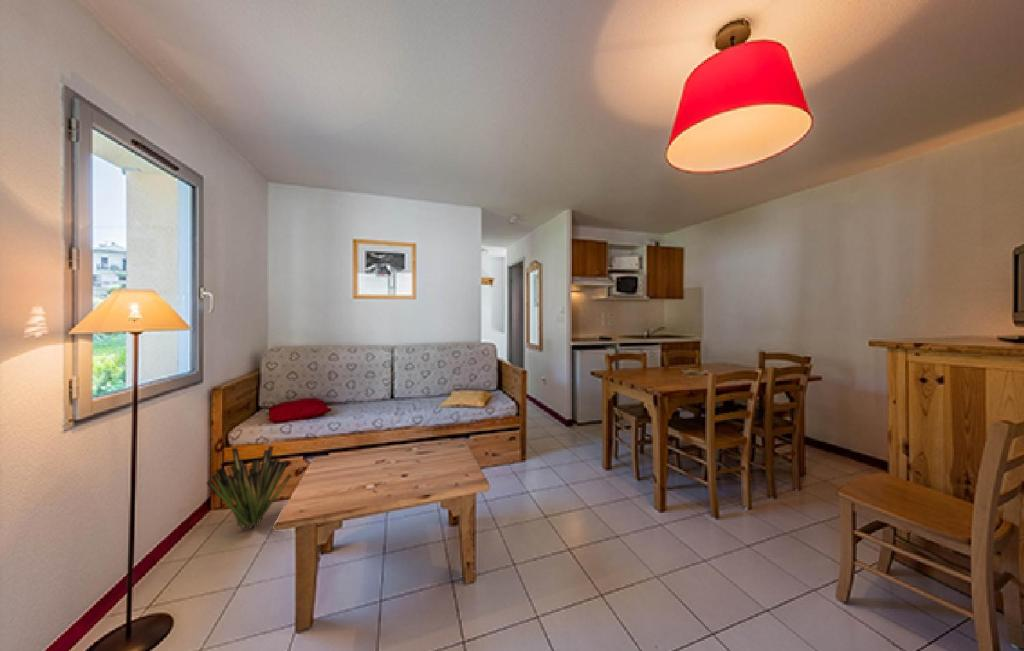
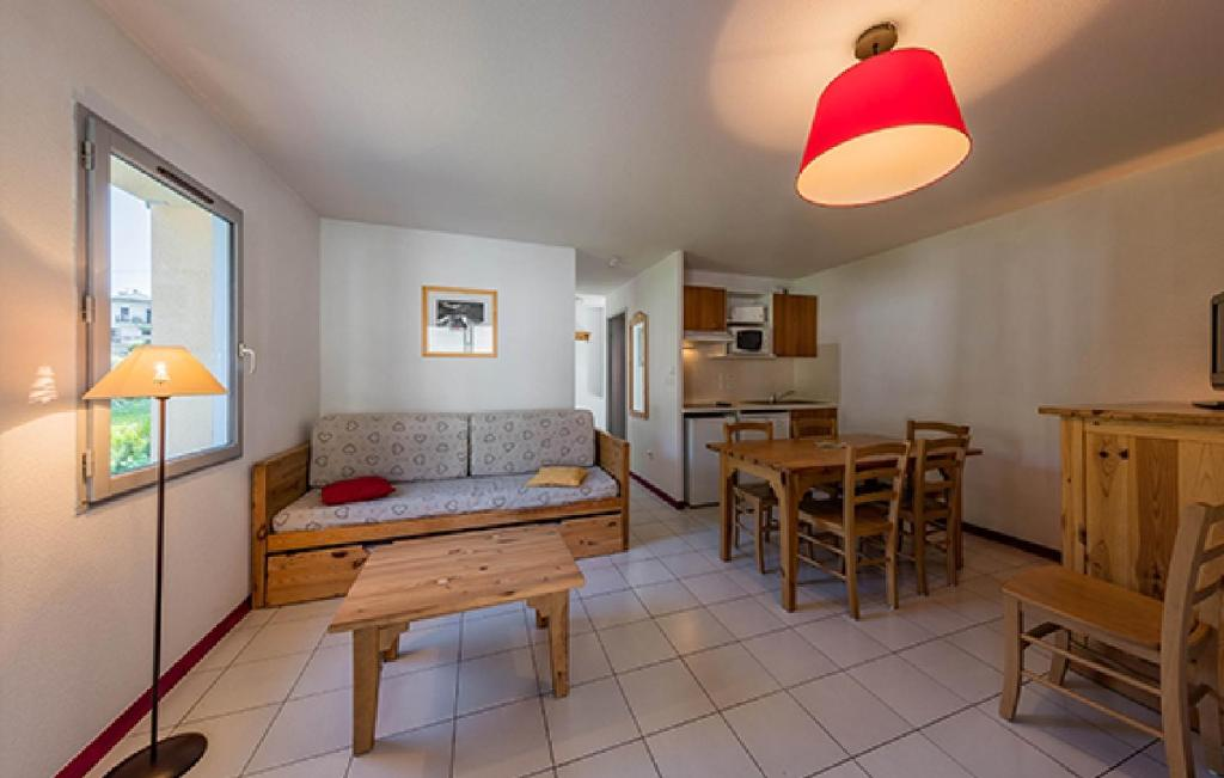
- decorative plant [205,445,293,530]
